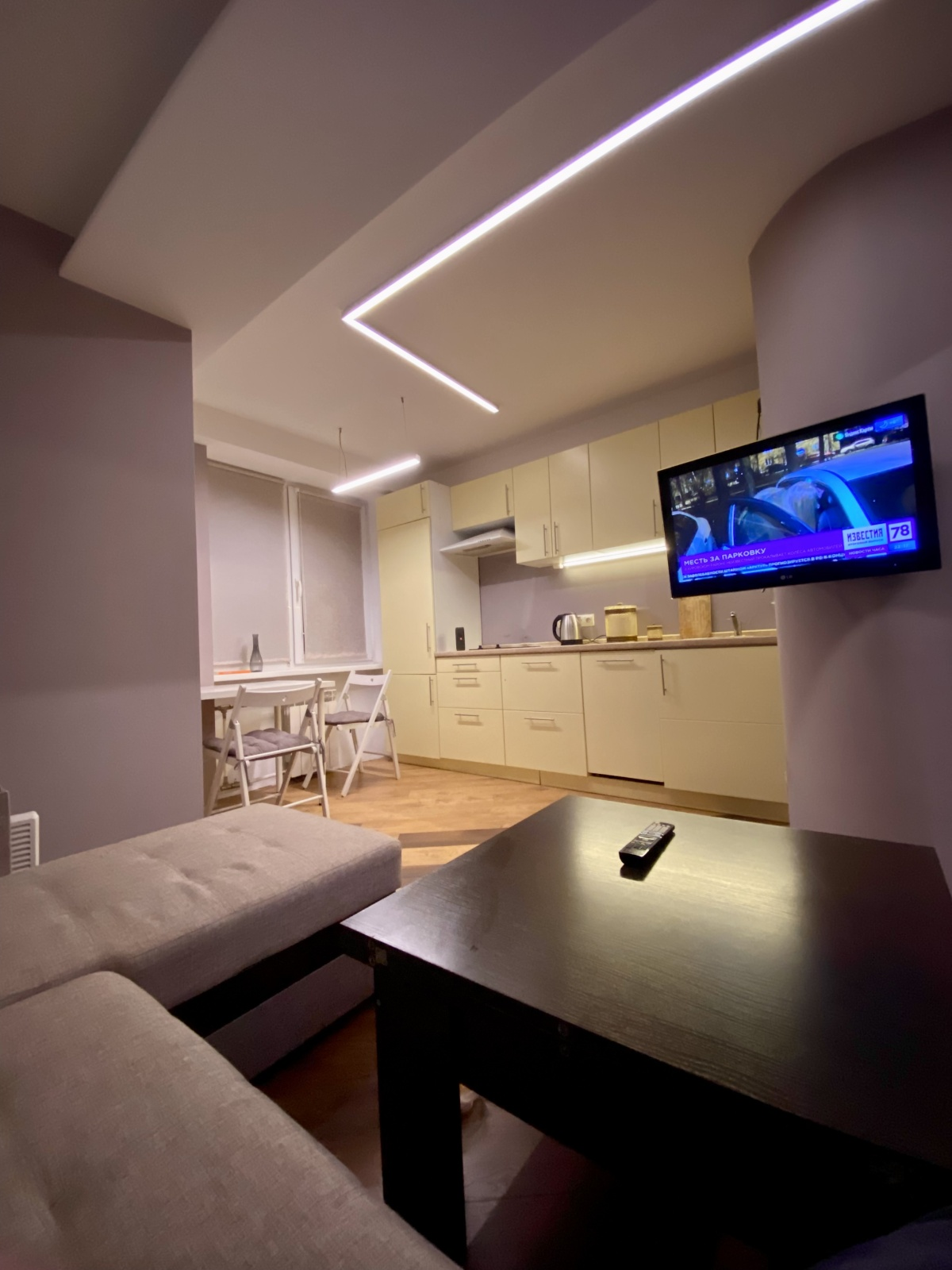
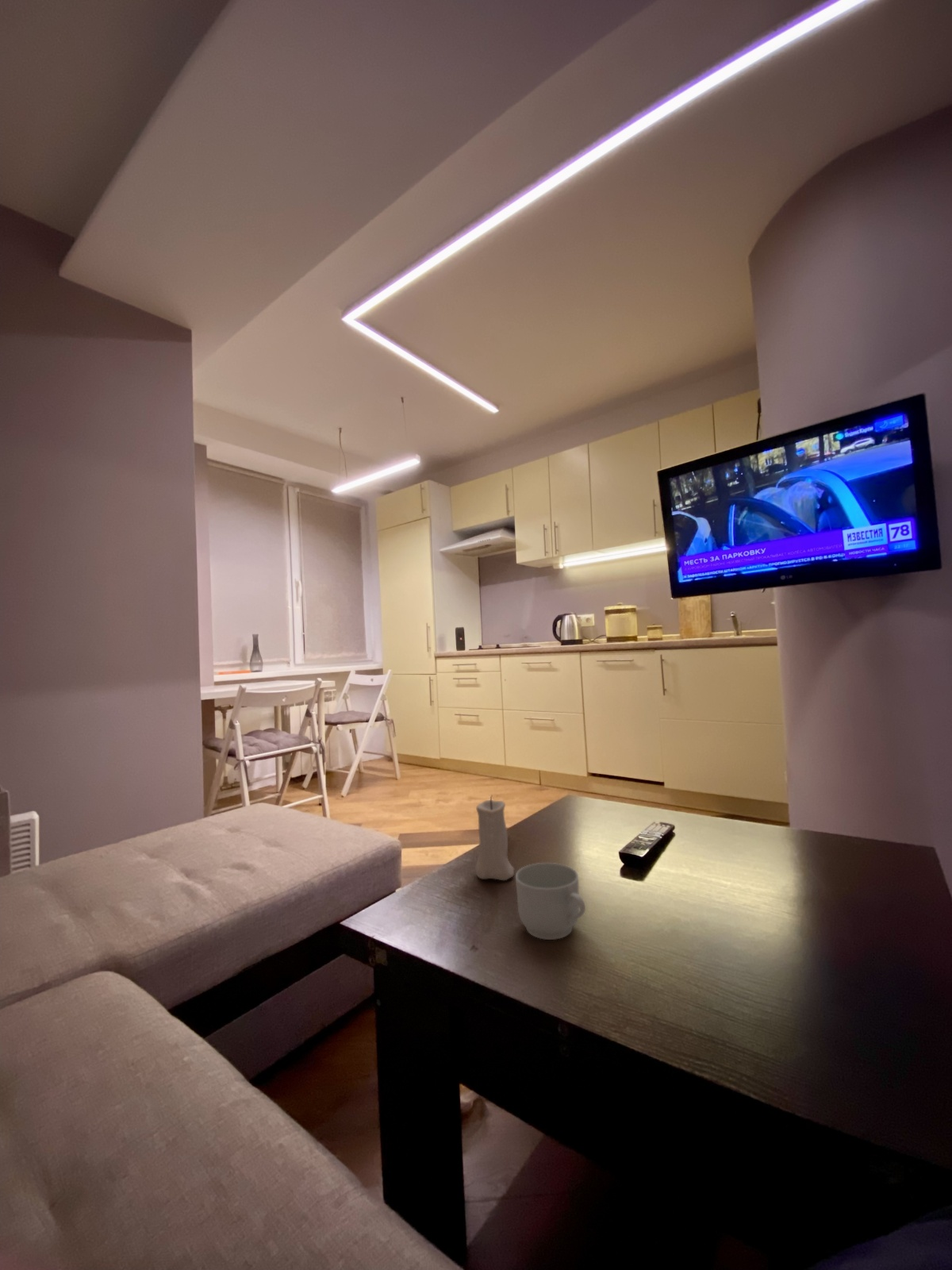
+ mug [515,862,586,941]
+ candle [474,794,516,881]
